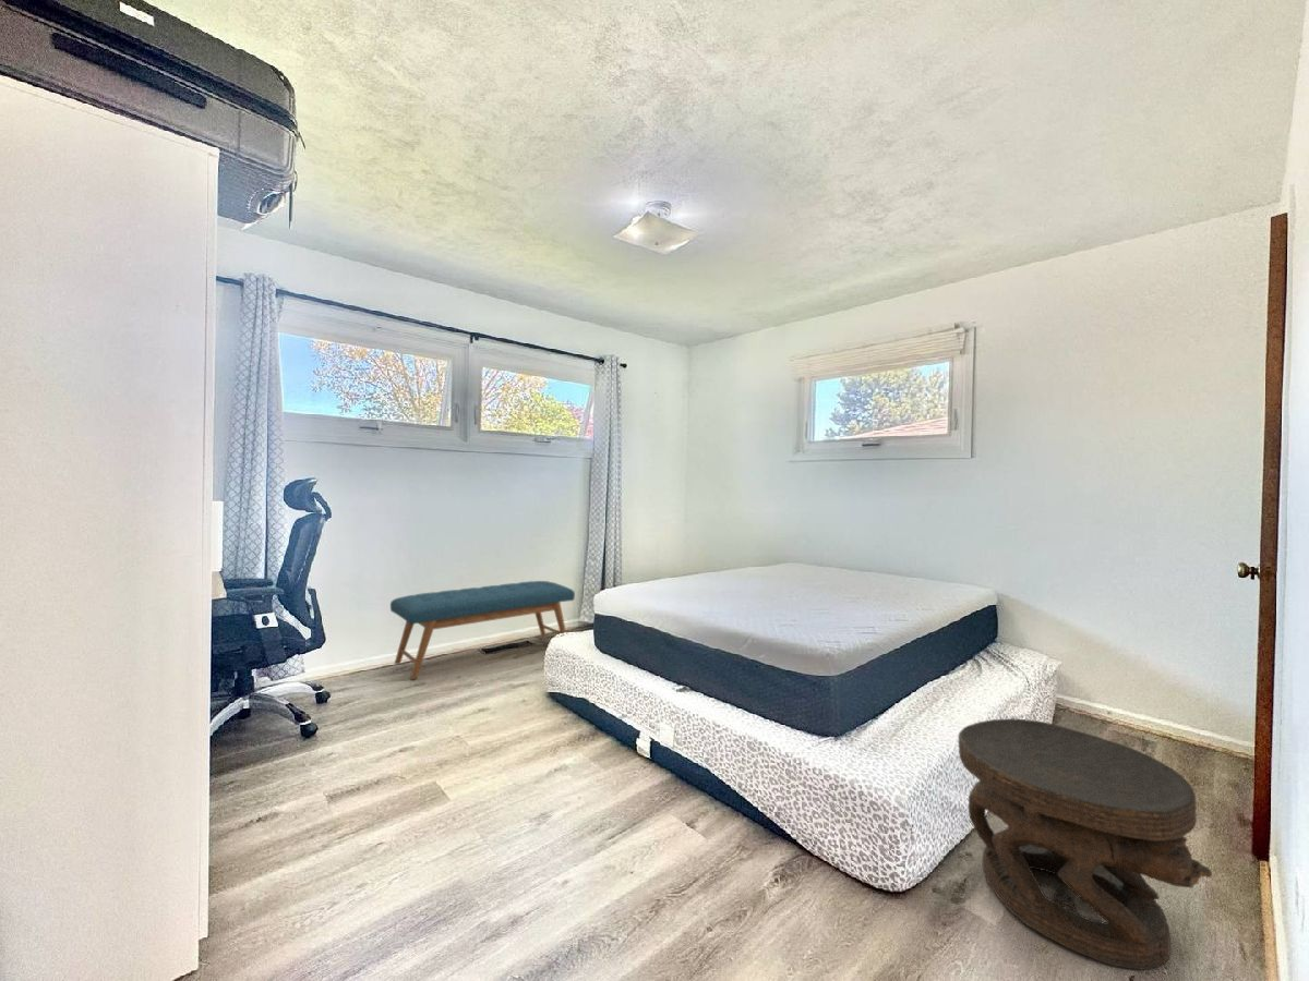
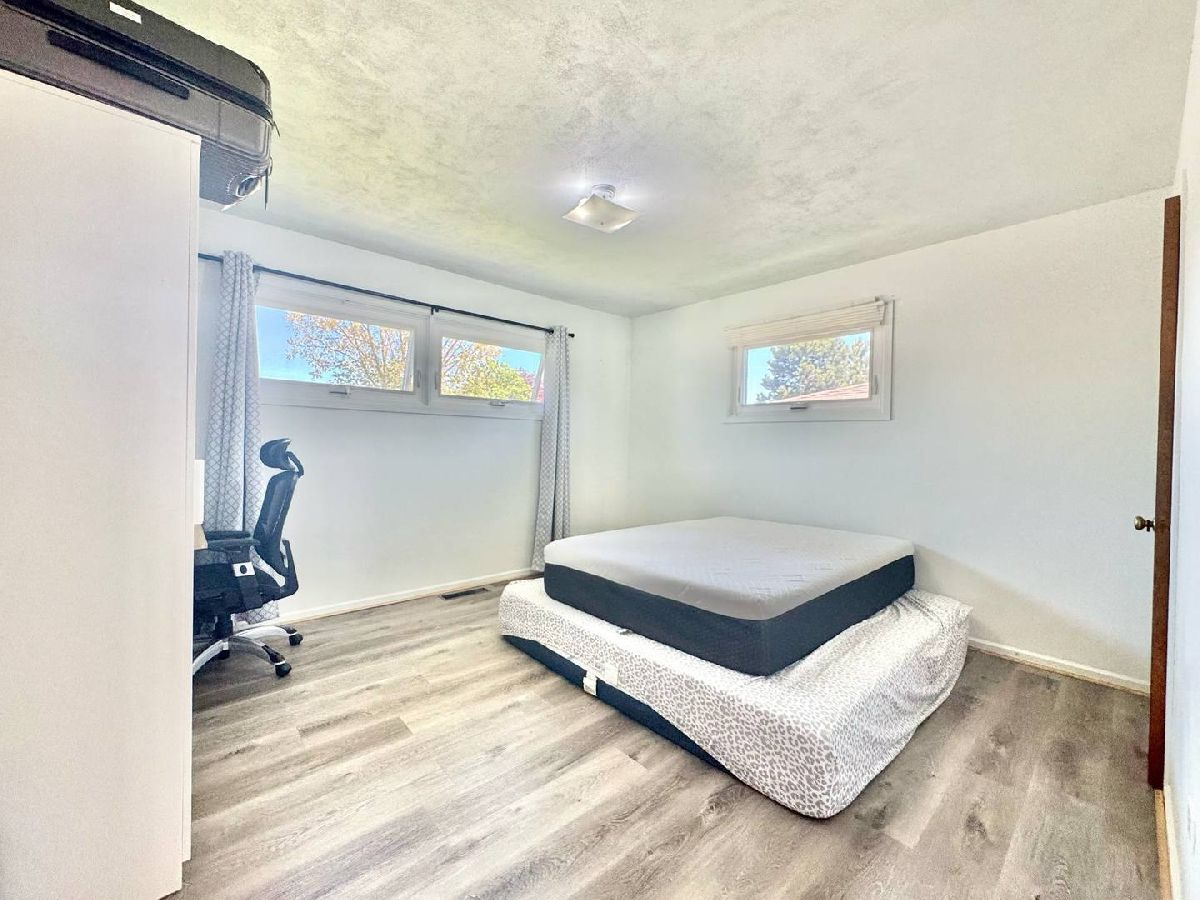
- carved stool [957,717,1213,970]
- bench [389,580,576,680]
